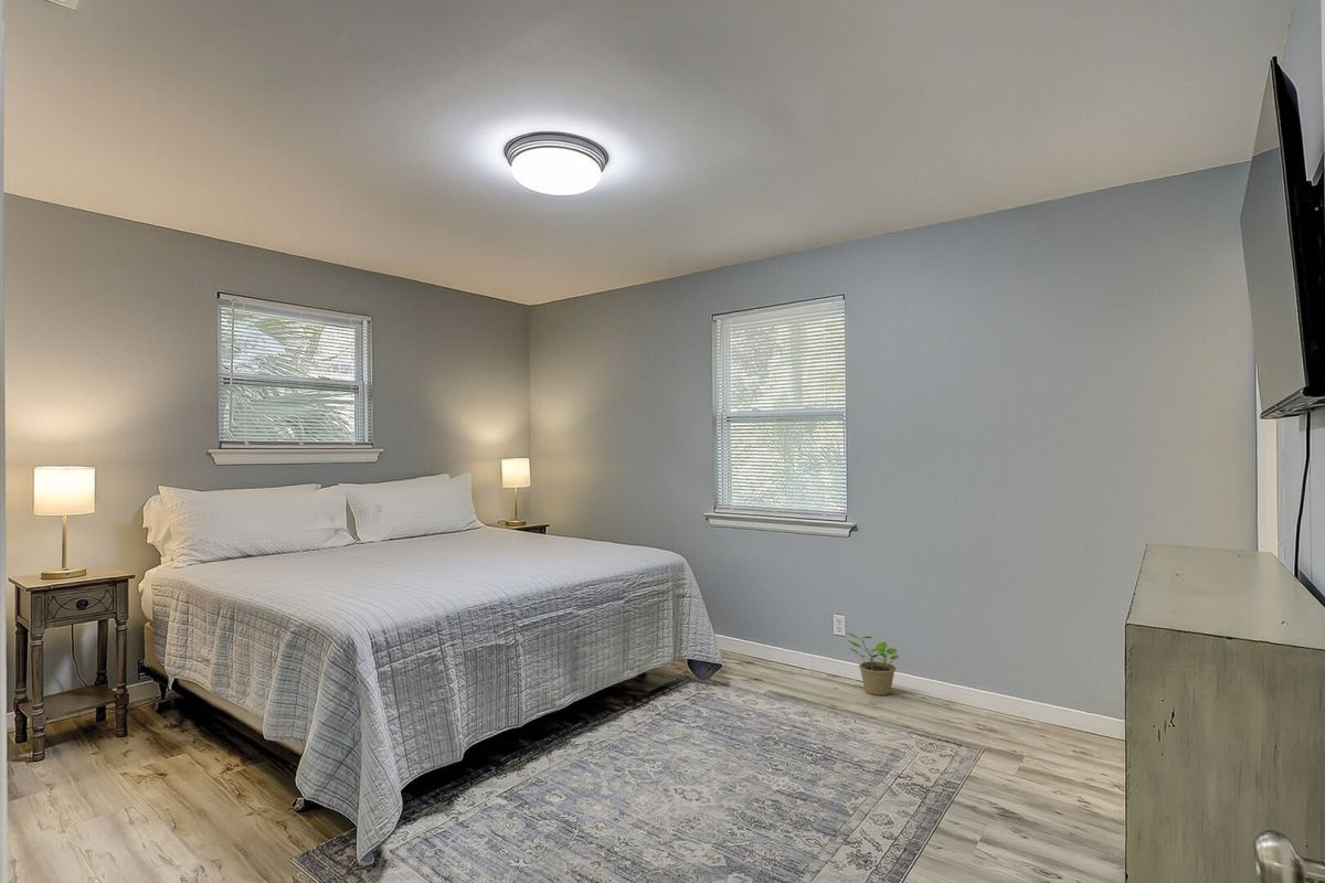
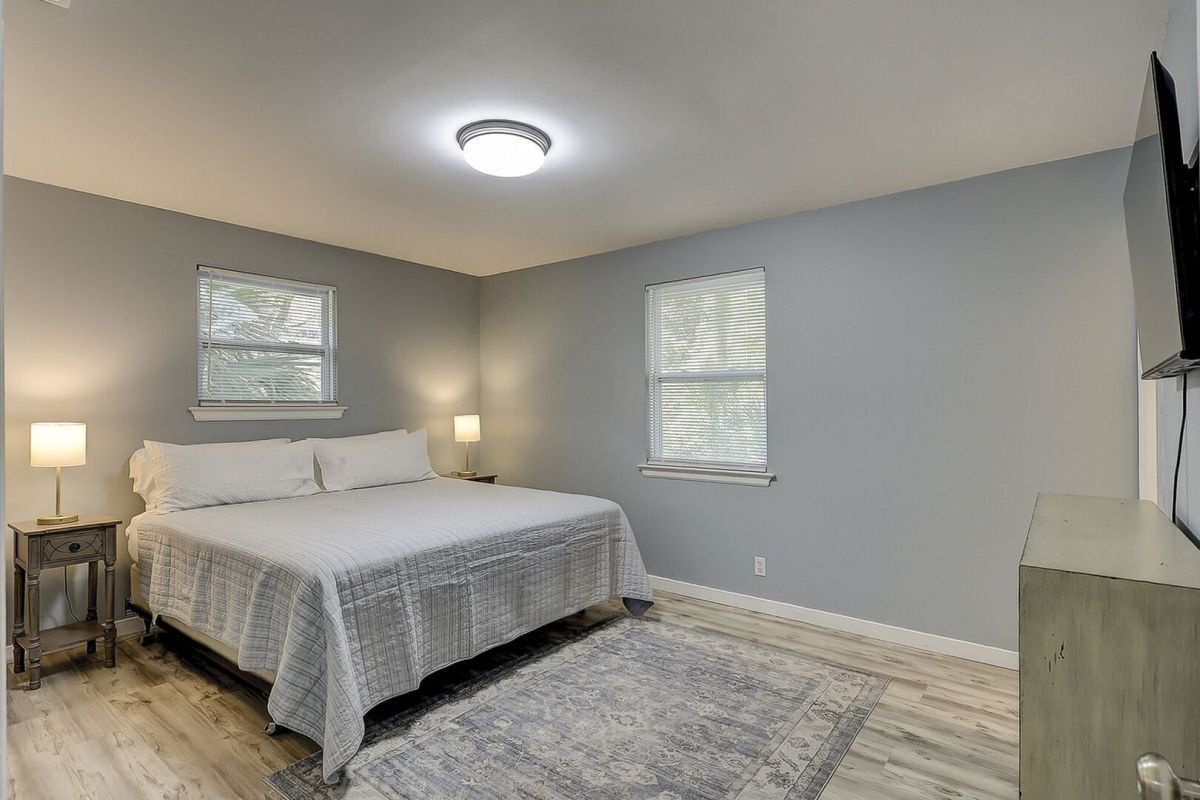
- potted plant [846,631,900,696]
